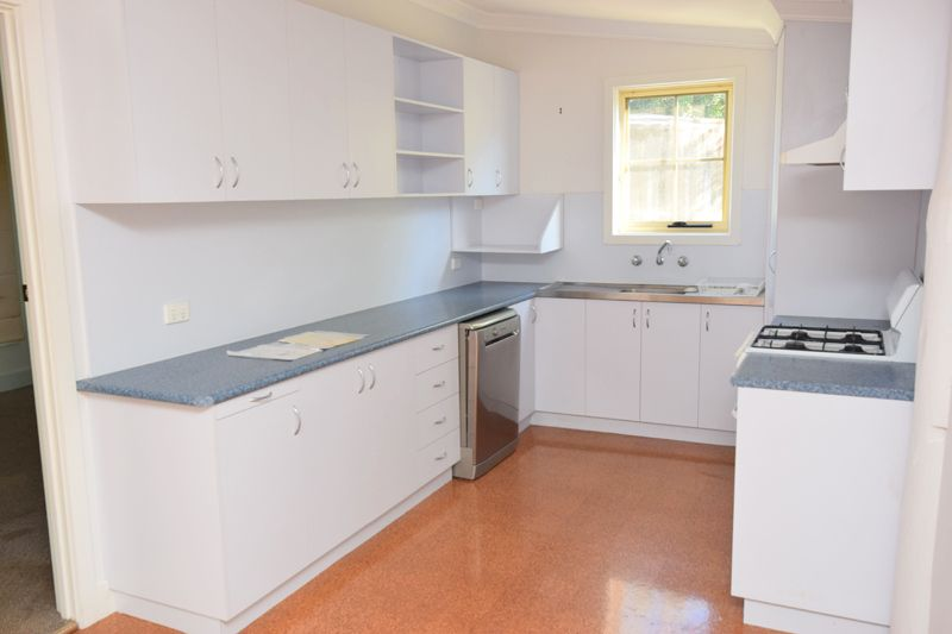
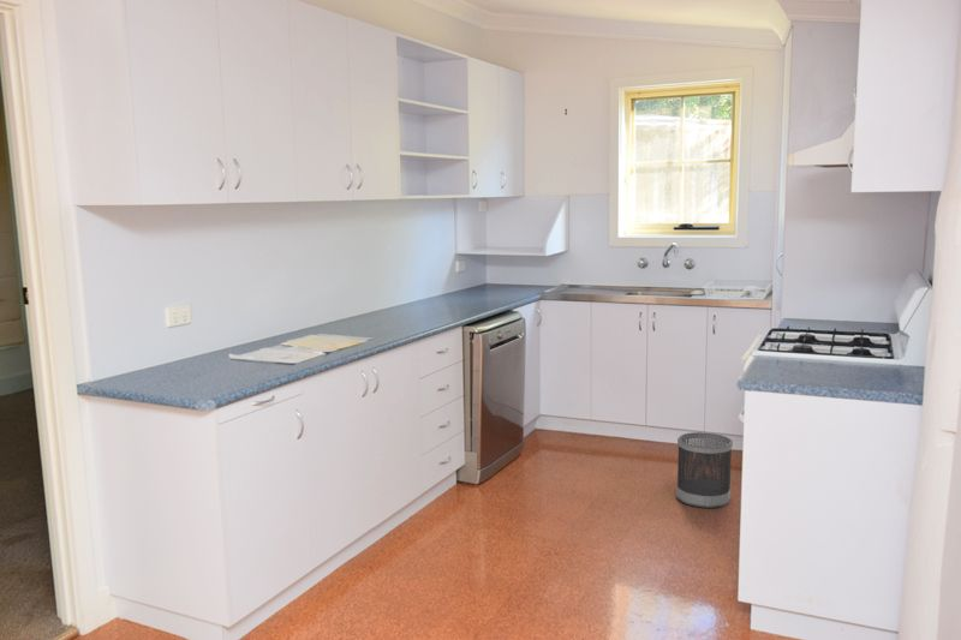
+ wastebasket [675,431,734,509]
